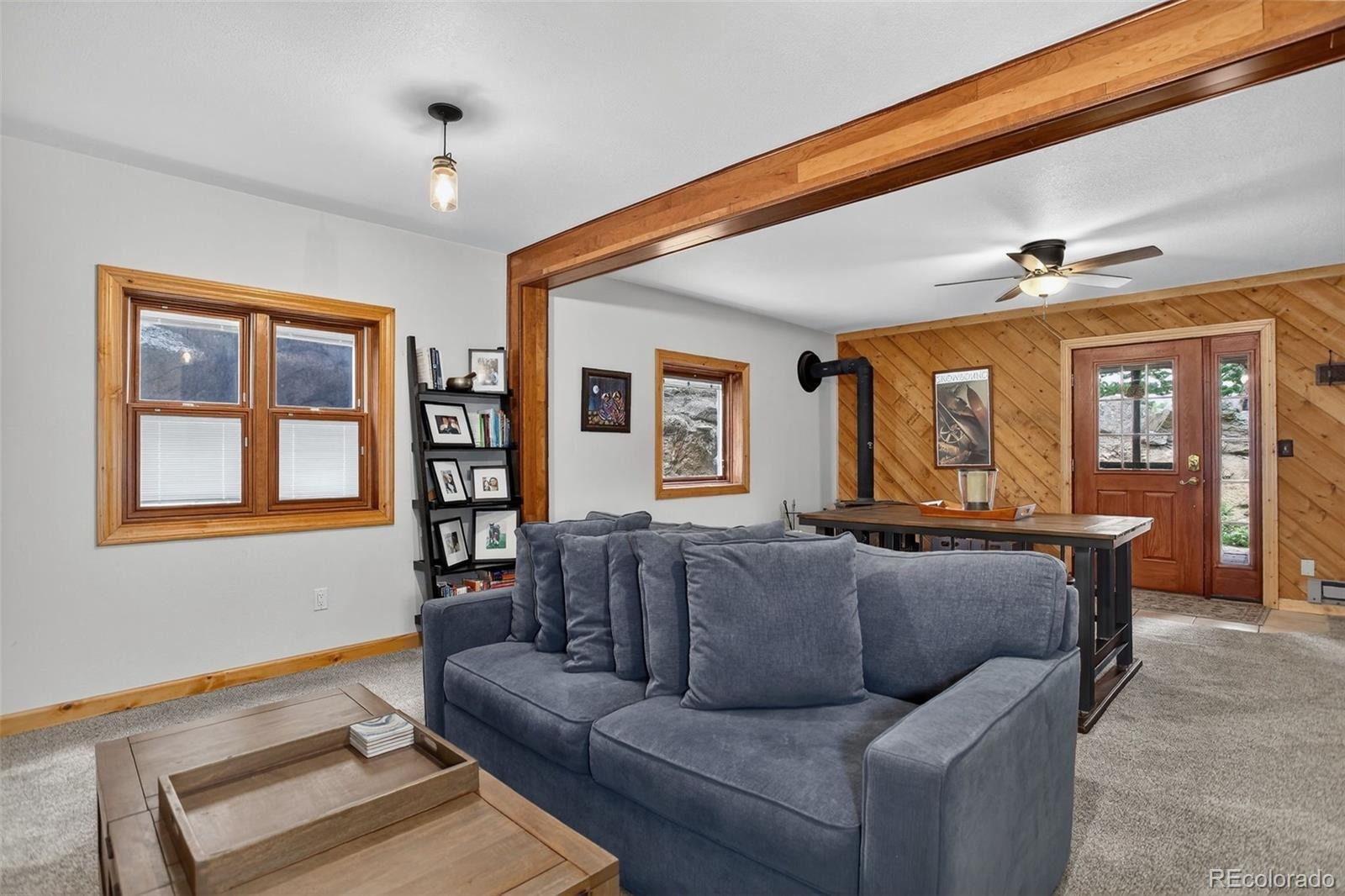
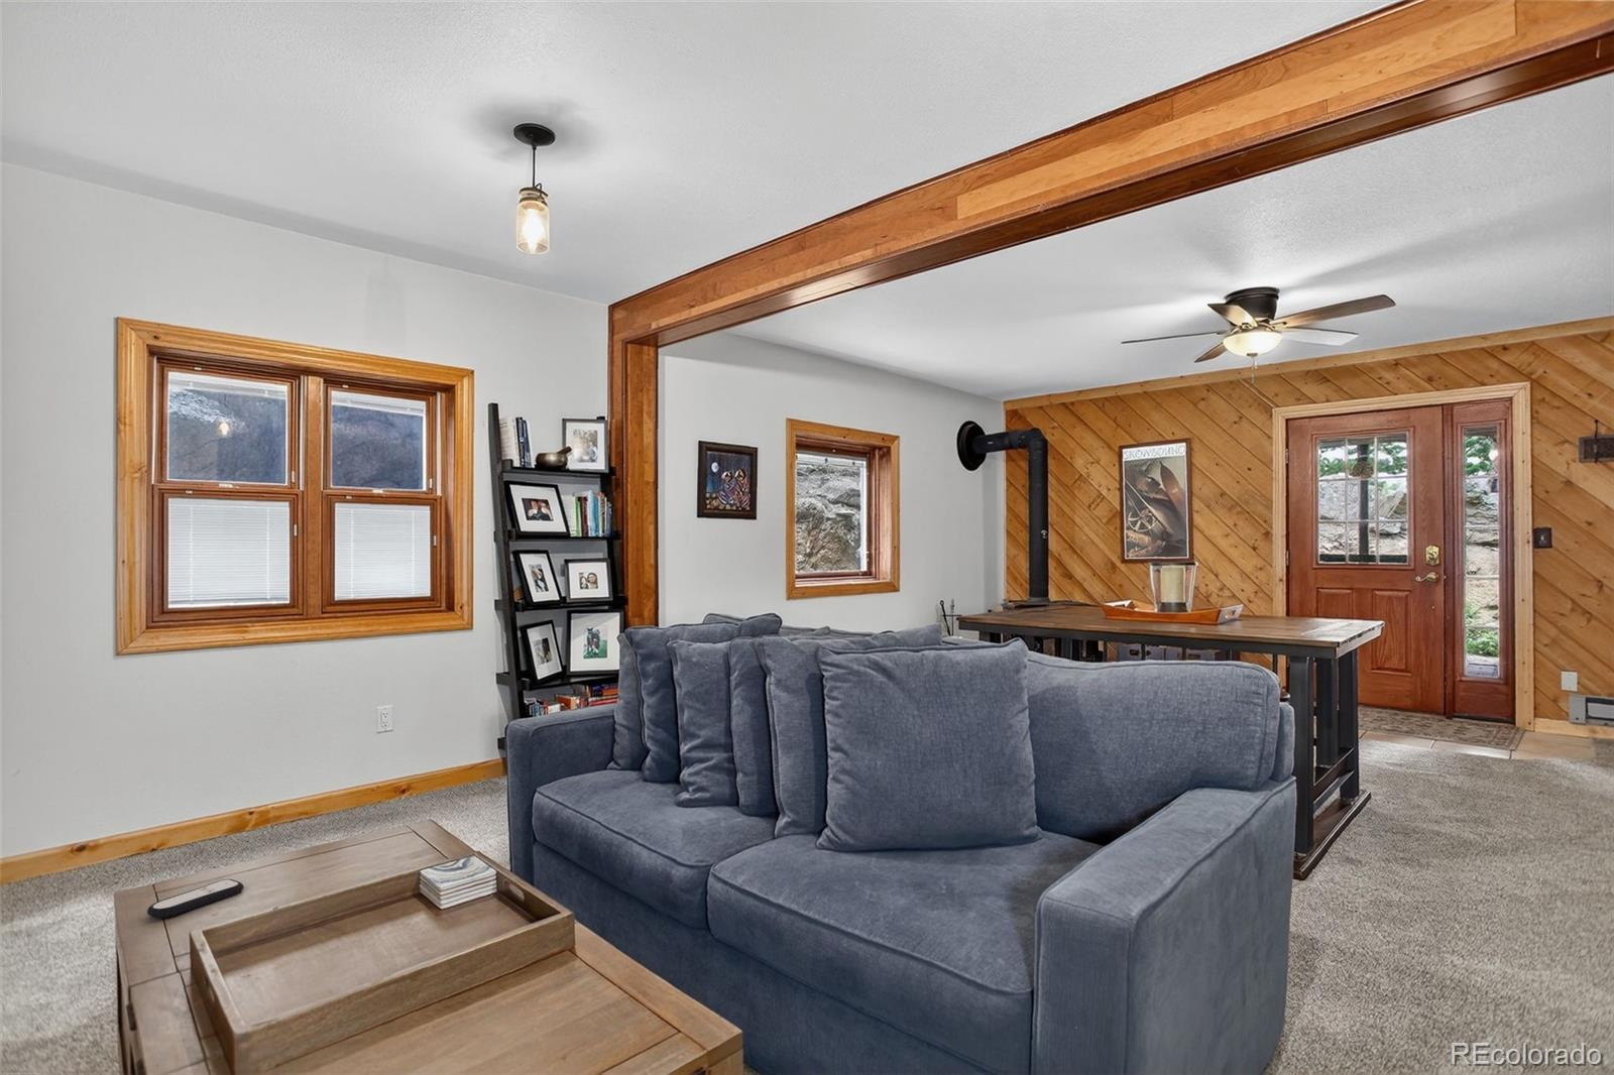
+ remote control [146,878,245,920]
